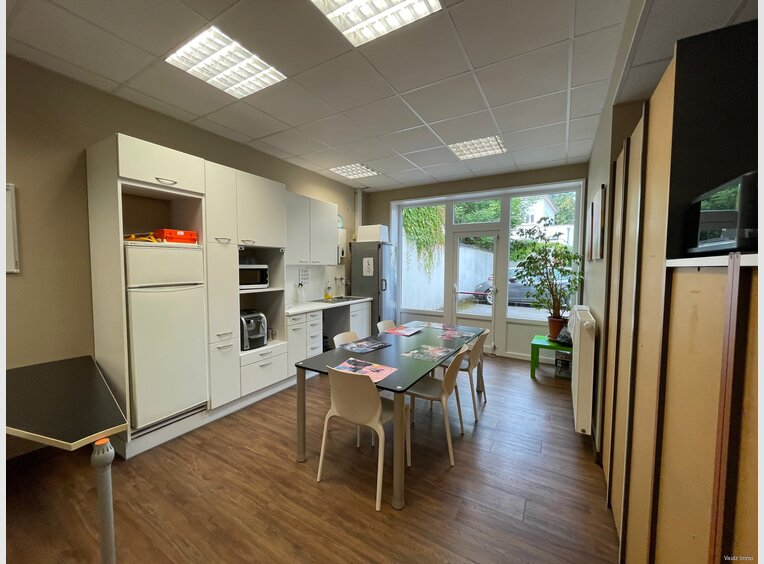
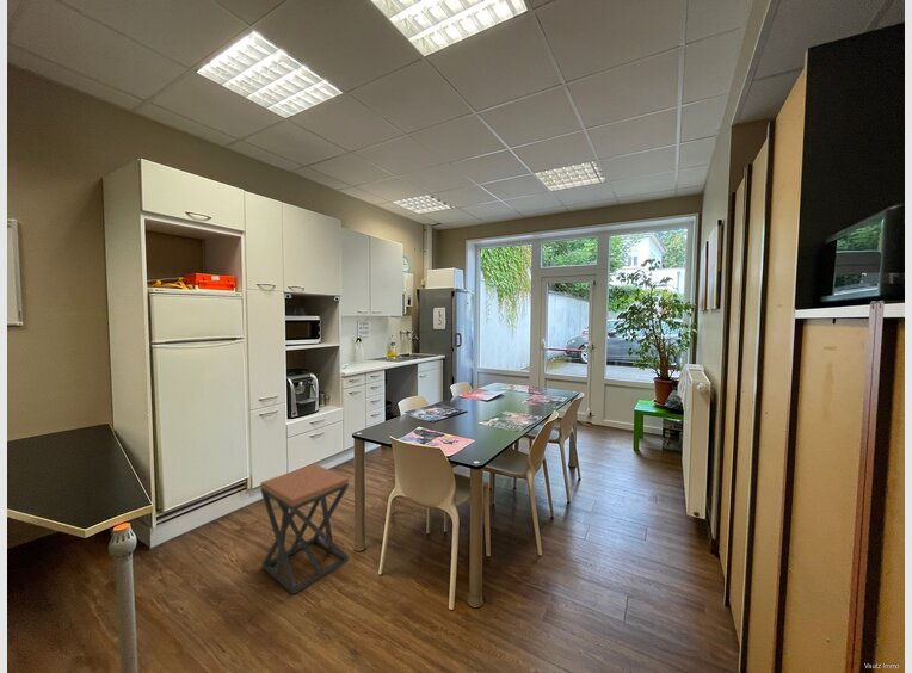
+ stool [260,463,350,595]
